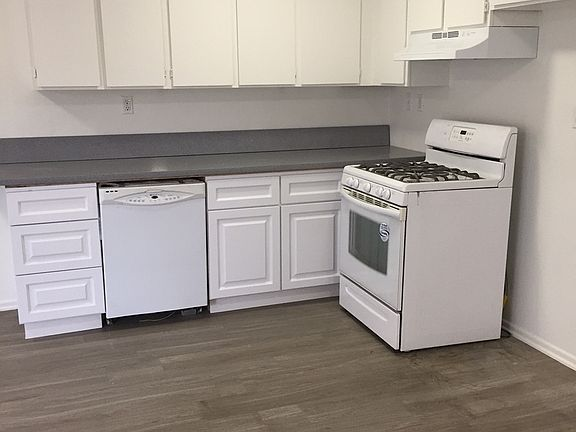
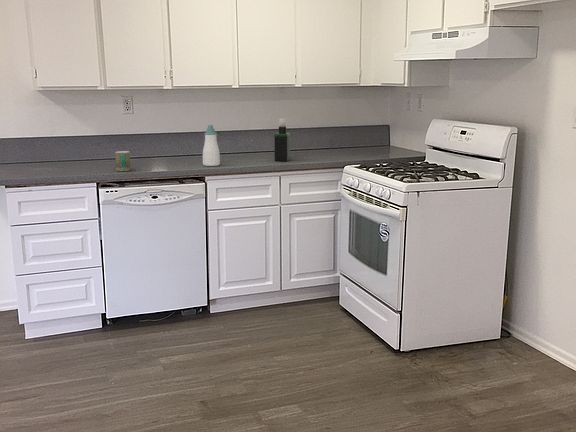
+ soap bottle [202,124,221,167]
+ spray bottle [273,118,291,162]
+ mug [114,150,132,172]
